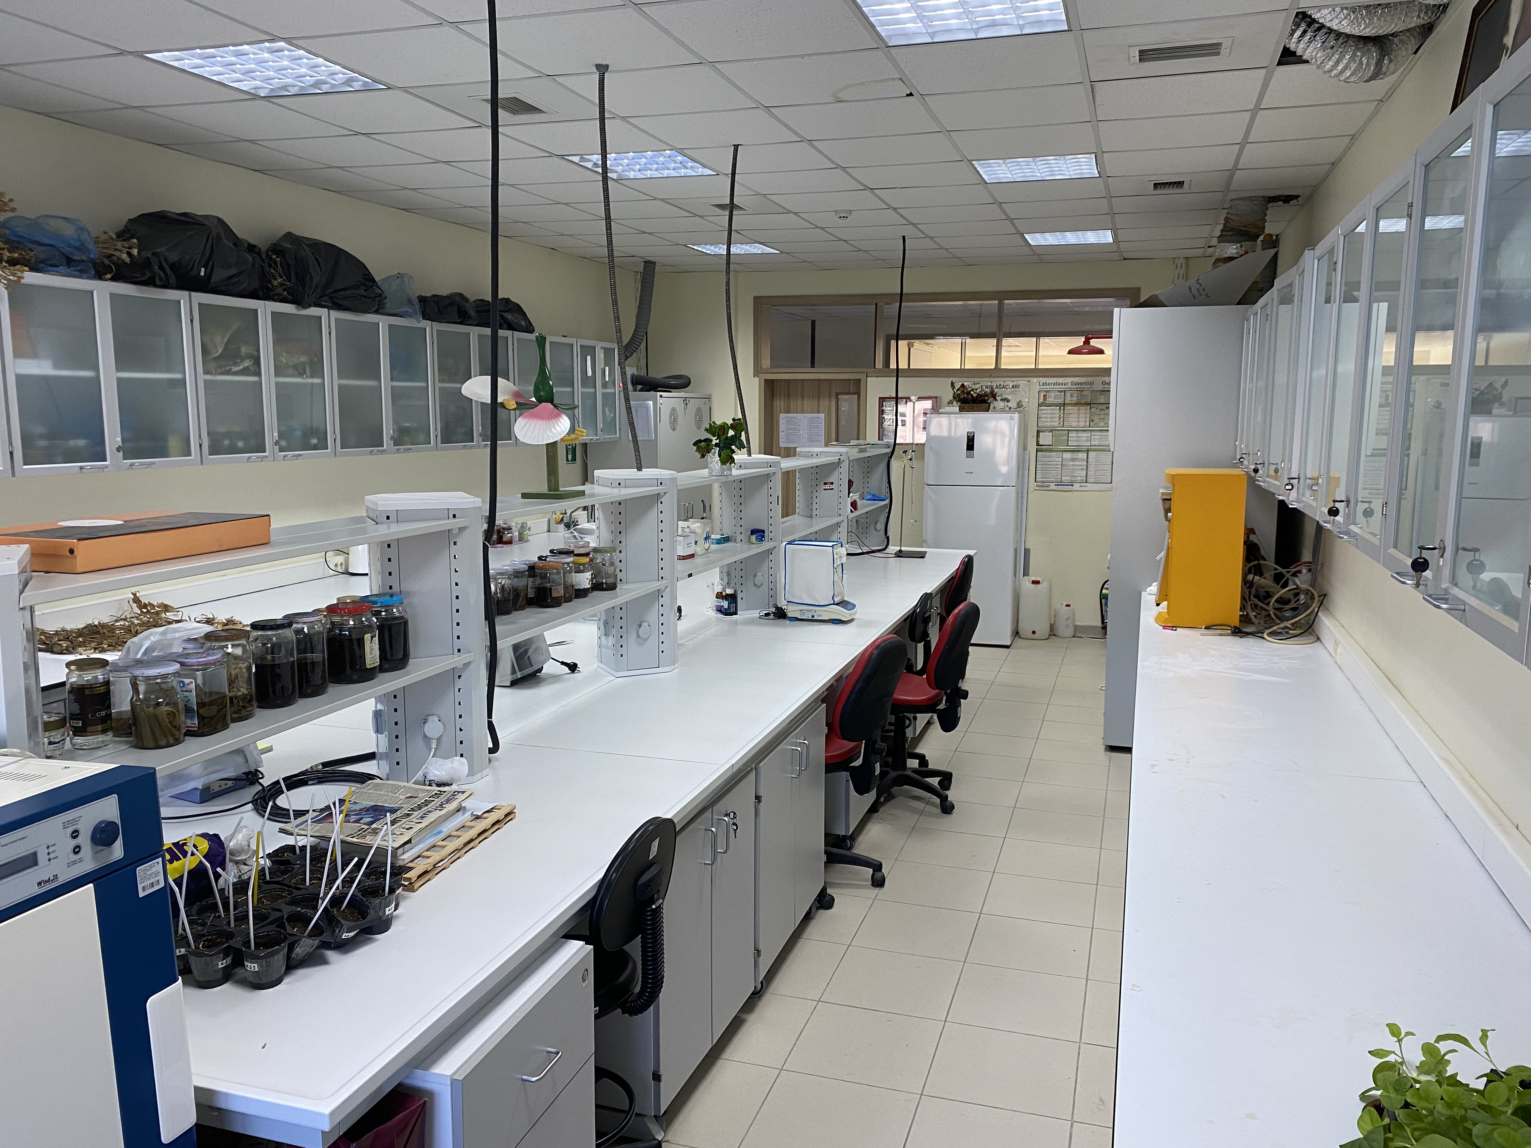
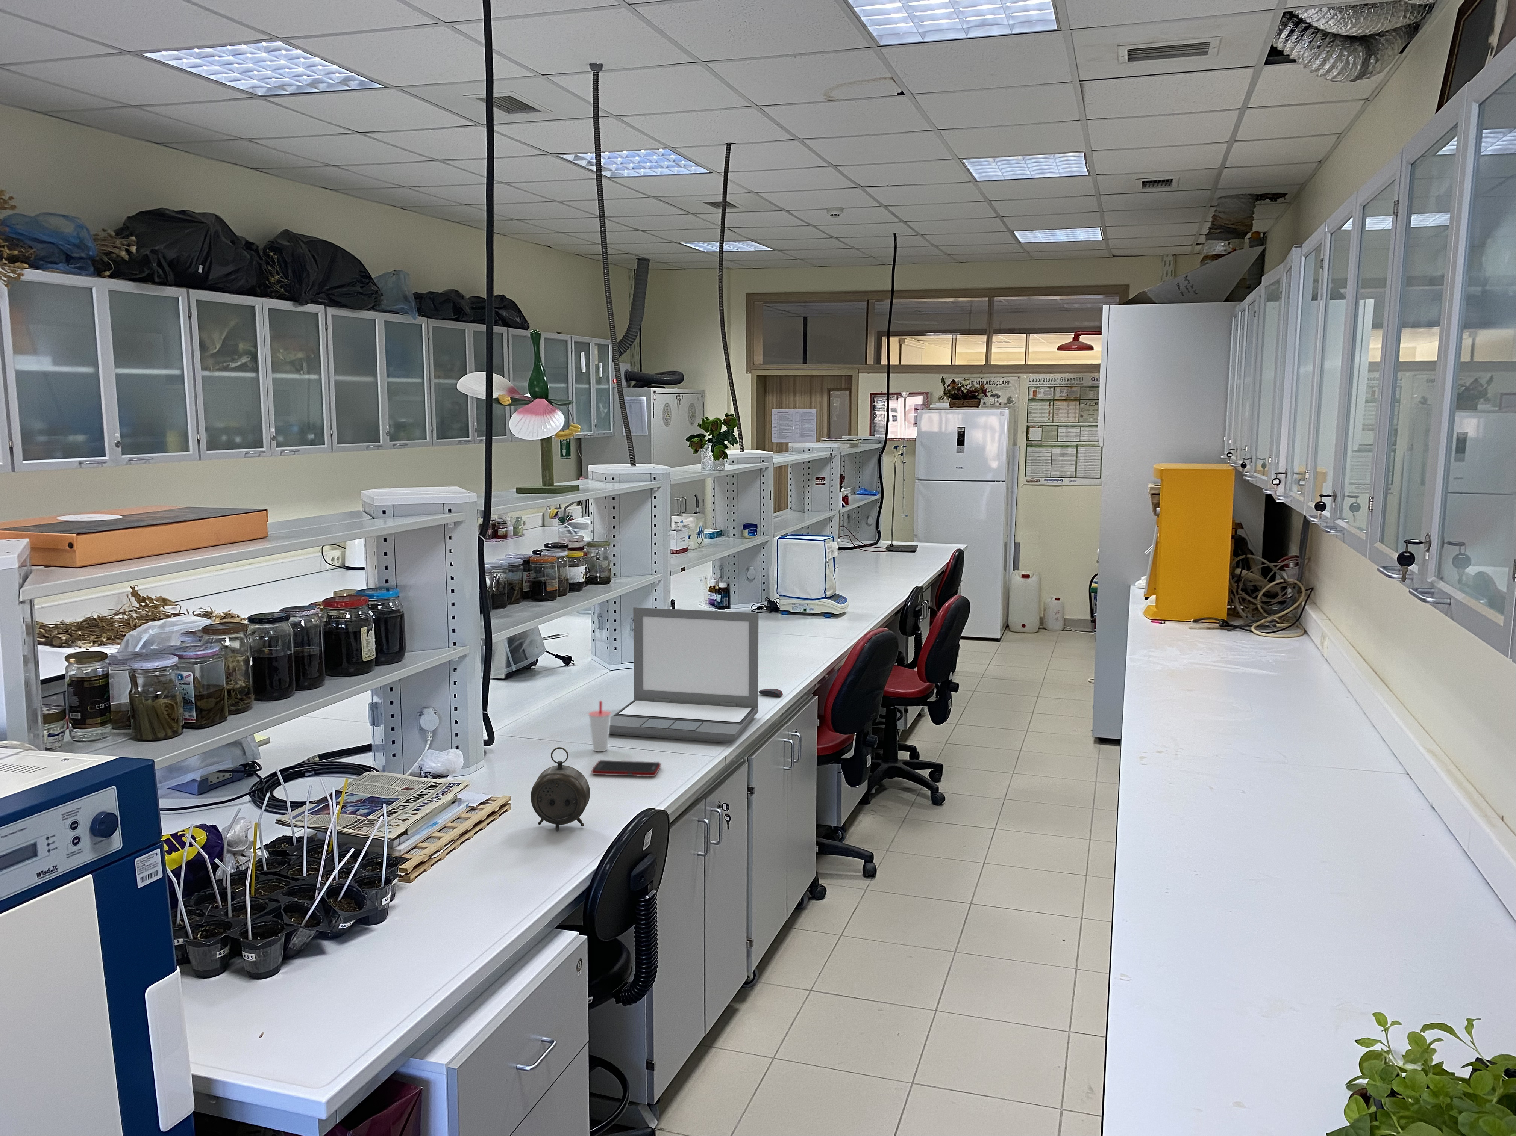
+ cell phone [591,760,661,777]
+ alarm clock [530,747,591,832]
+ laptop [609,607,759,743]
+ computer mouse [758,689,783,697]
+ cup [588,700,611,752]
